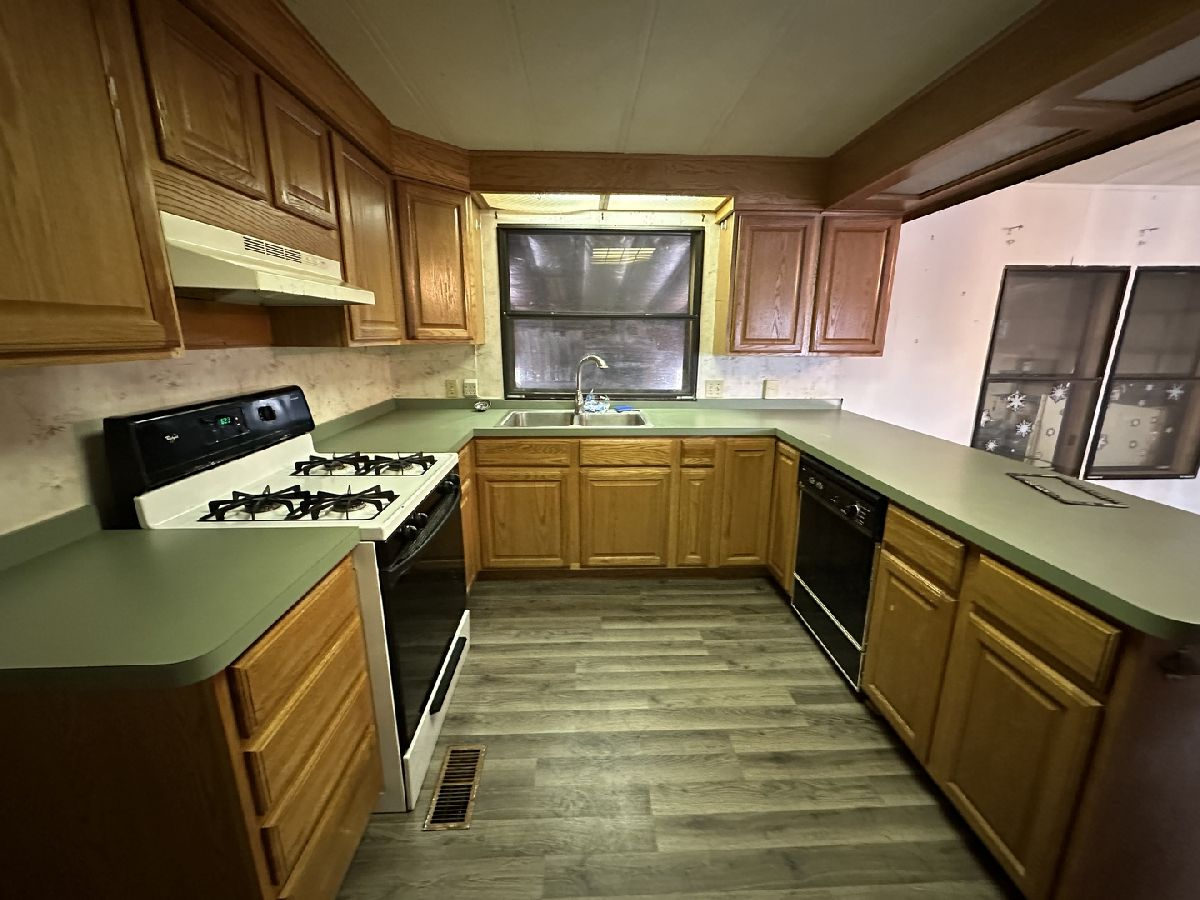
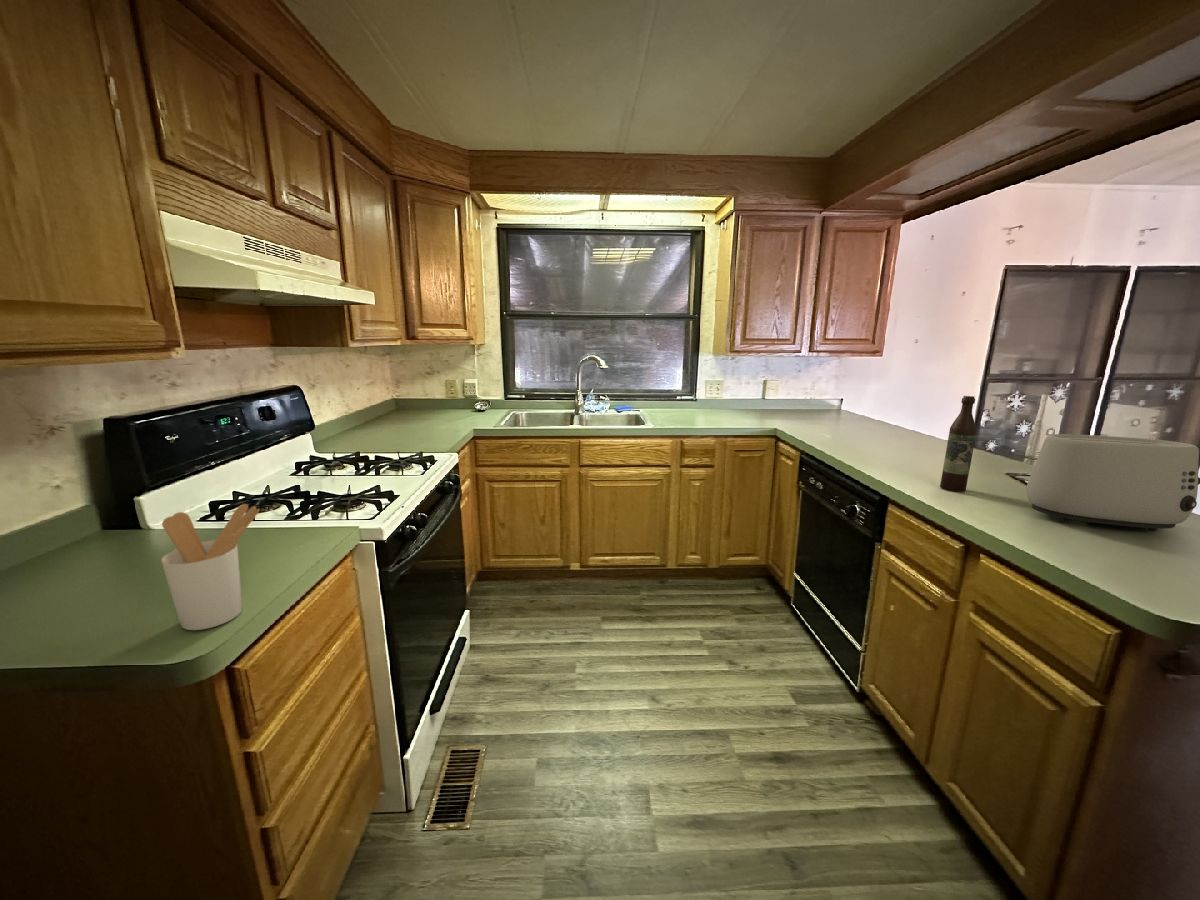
+ utensil holder [160,503,260,631]
+ wine bottle [939,395,978,492]
+ toaster [1025,433,1200,533]
